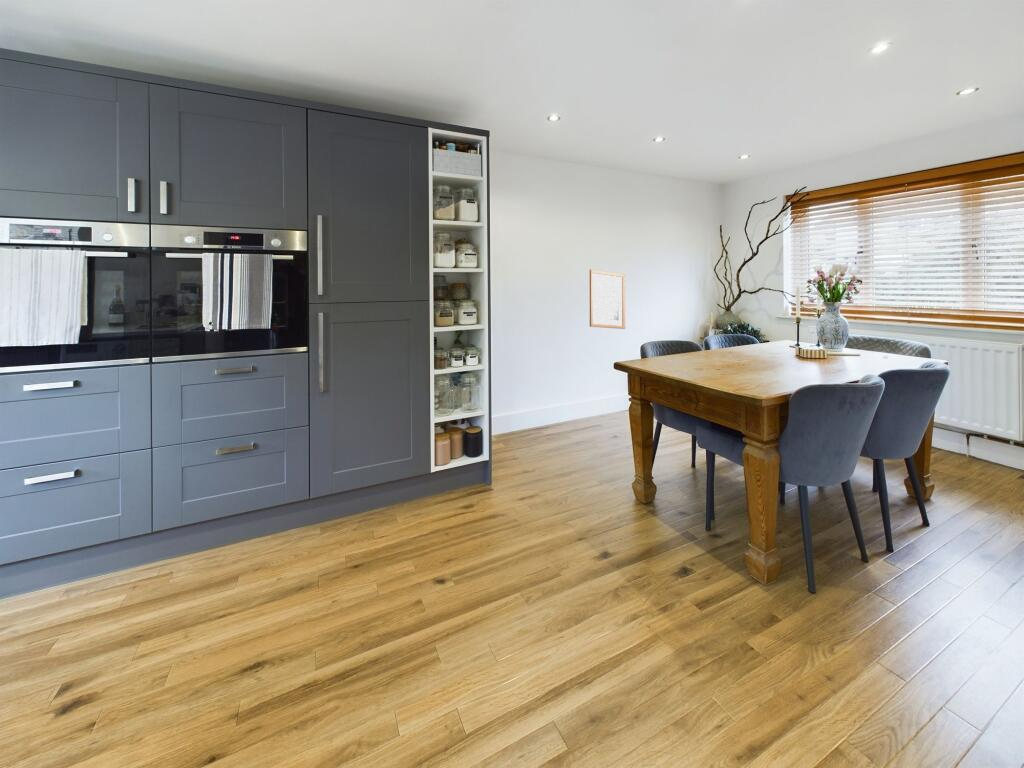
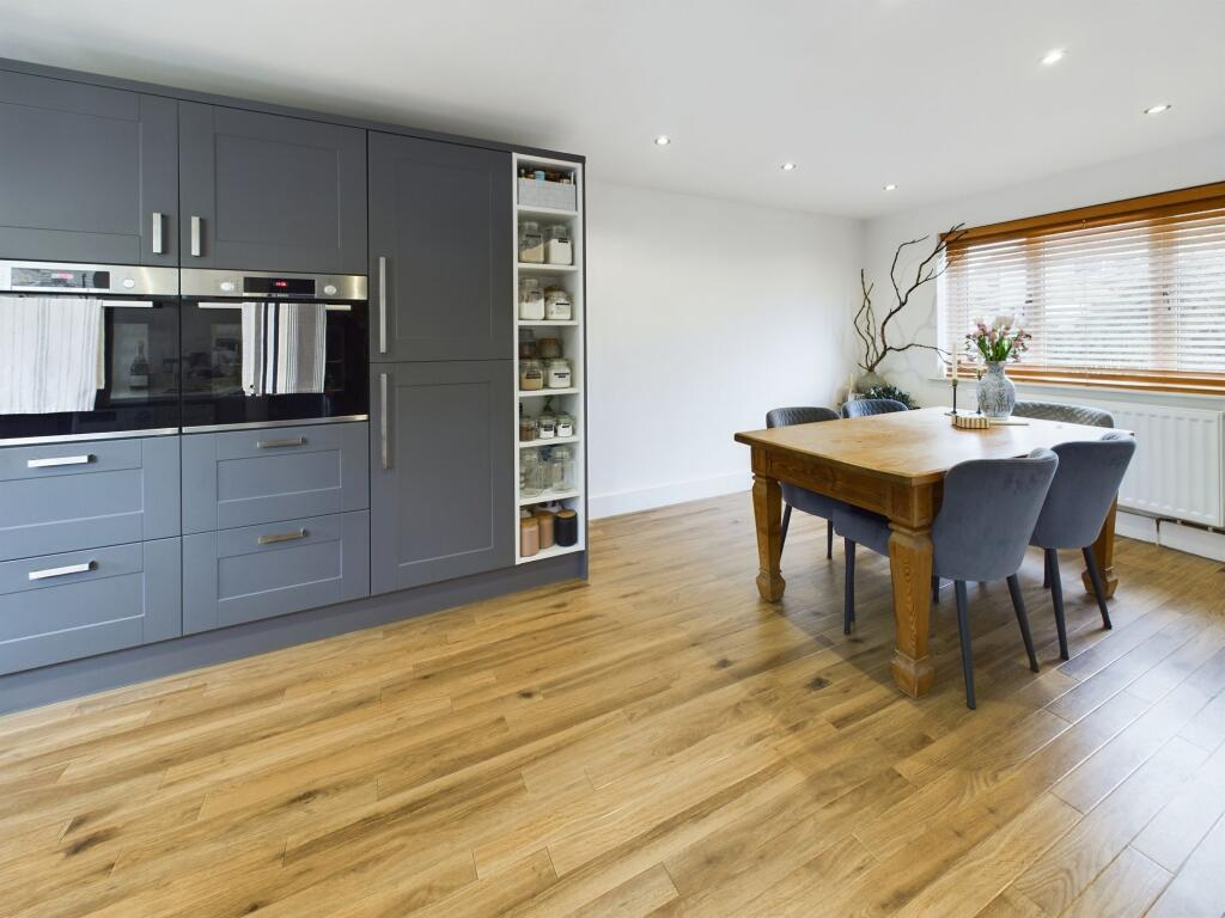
- wall art [589,269,626,330]
